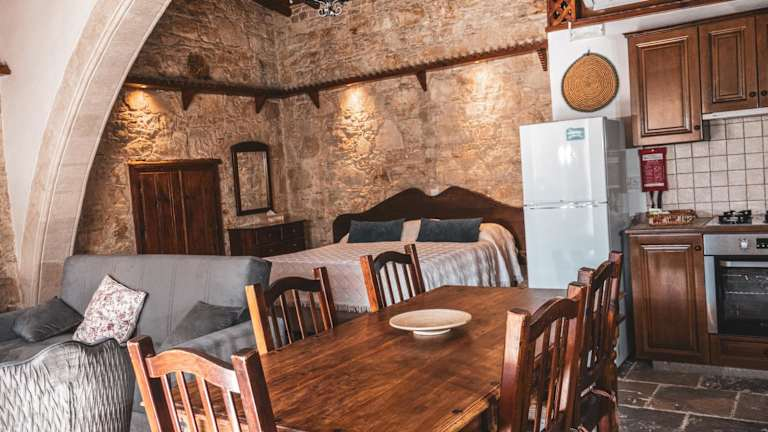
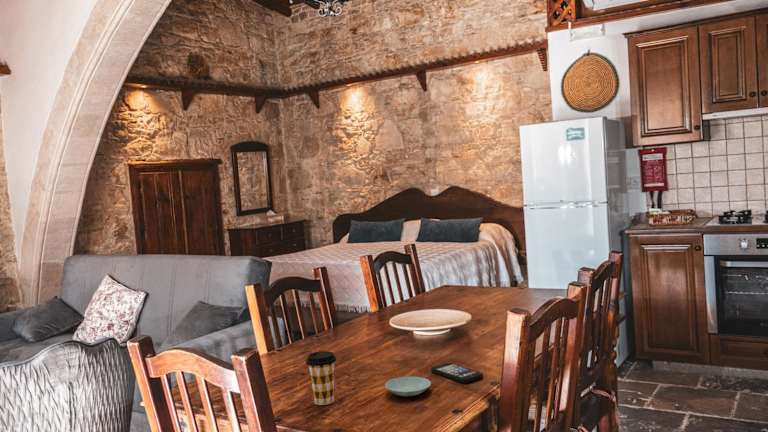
+ coffee cup [305,350,337,406]
+ smartphone [430,362,484,384]
+ saucer [384,376,432,397]
